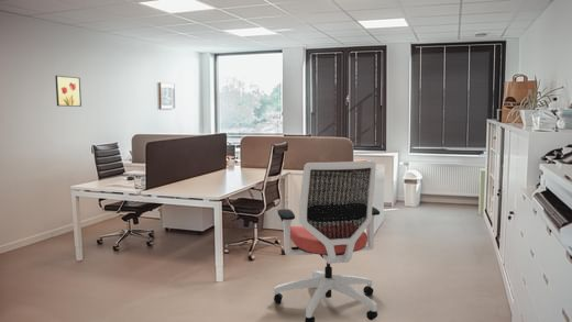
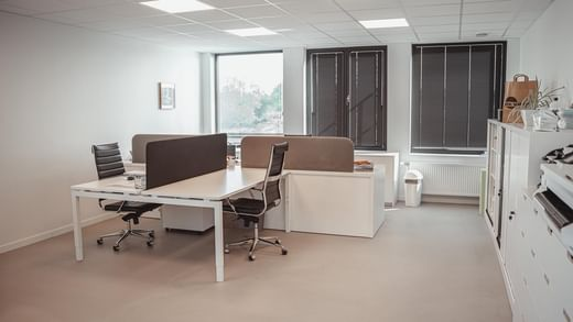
- office chair [273,160,381,322]
- wall art [54,75,82,108]
